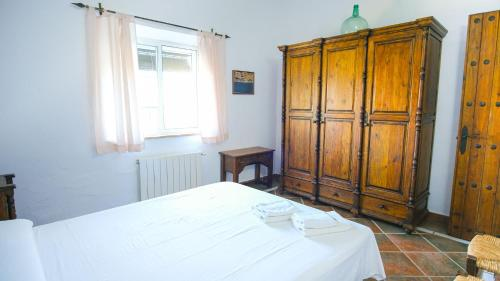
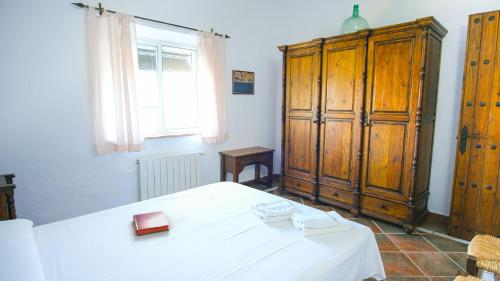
+ hardback book [132,210,171,237]
